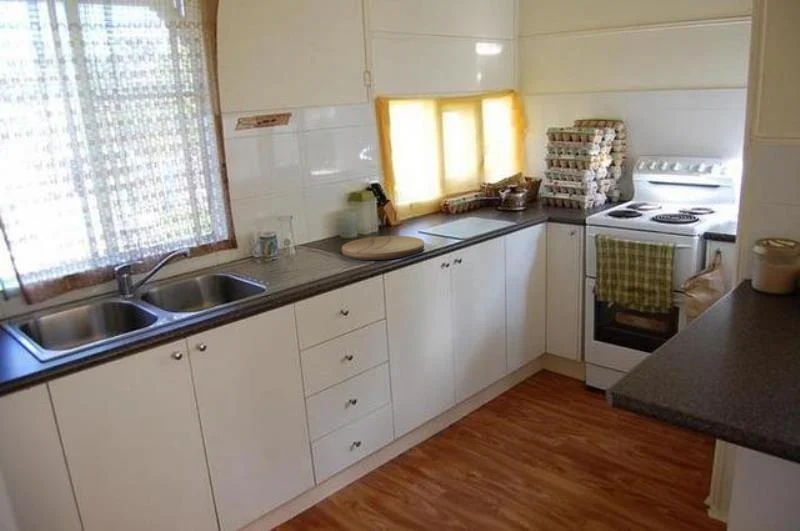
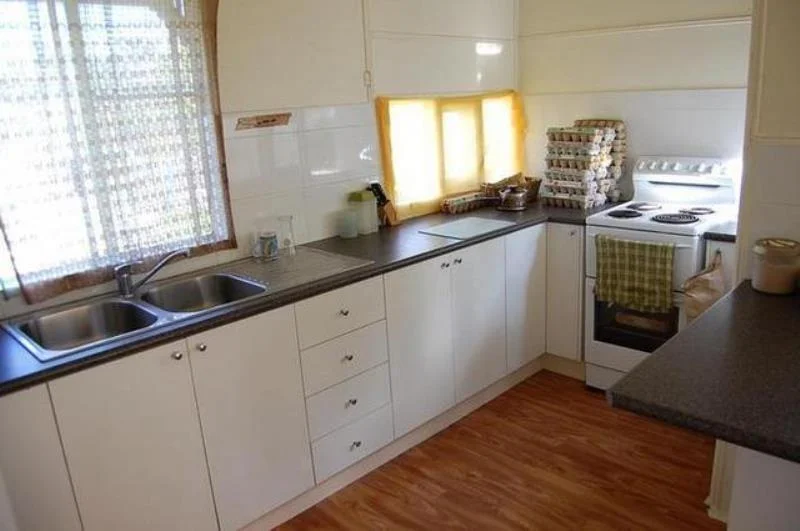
- cutting board [341,235,425,261]
